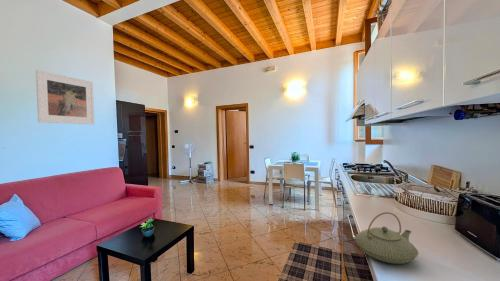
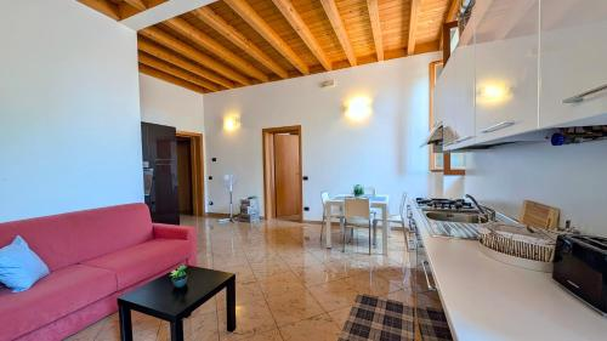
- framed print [35,69,95,125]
- teapot [354,211,419,265]
